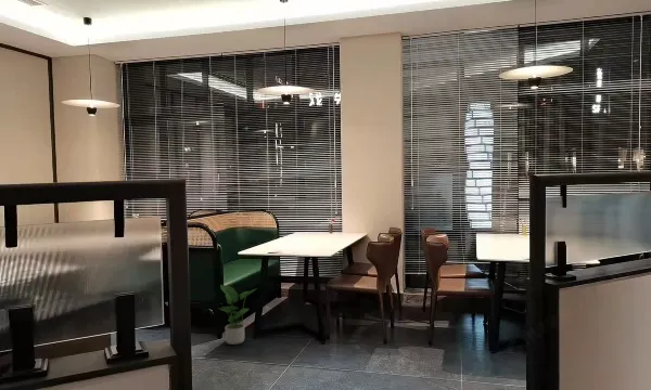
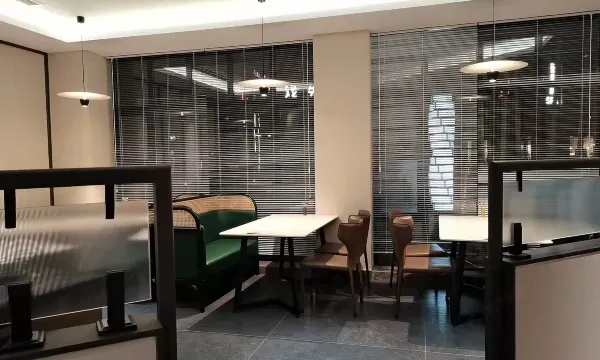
- potted plant [217,284,258,346]
